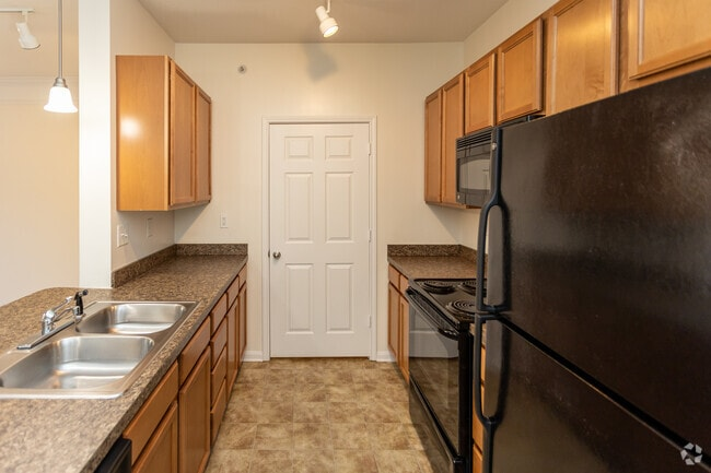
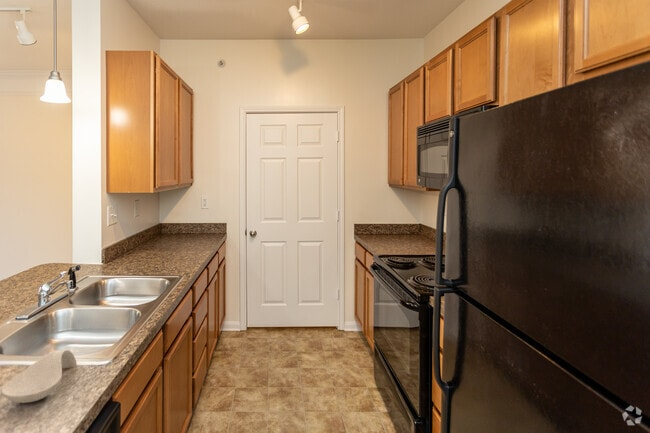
+ spoon rest [0,349,78,404]
